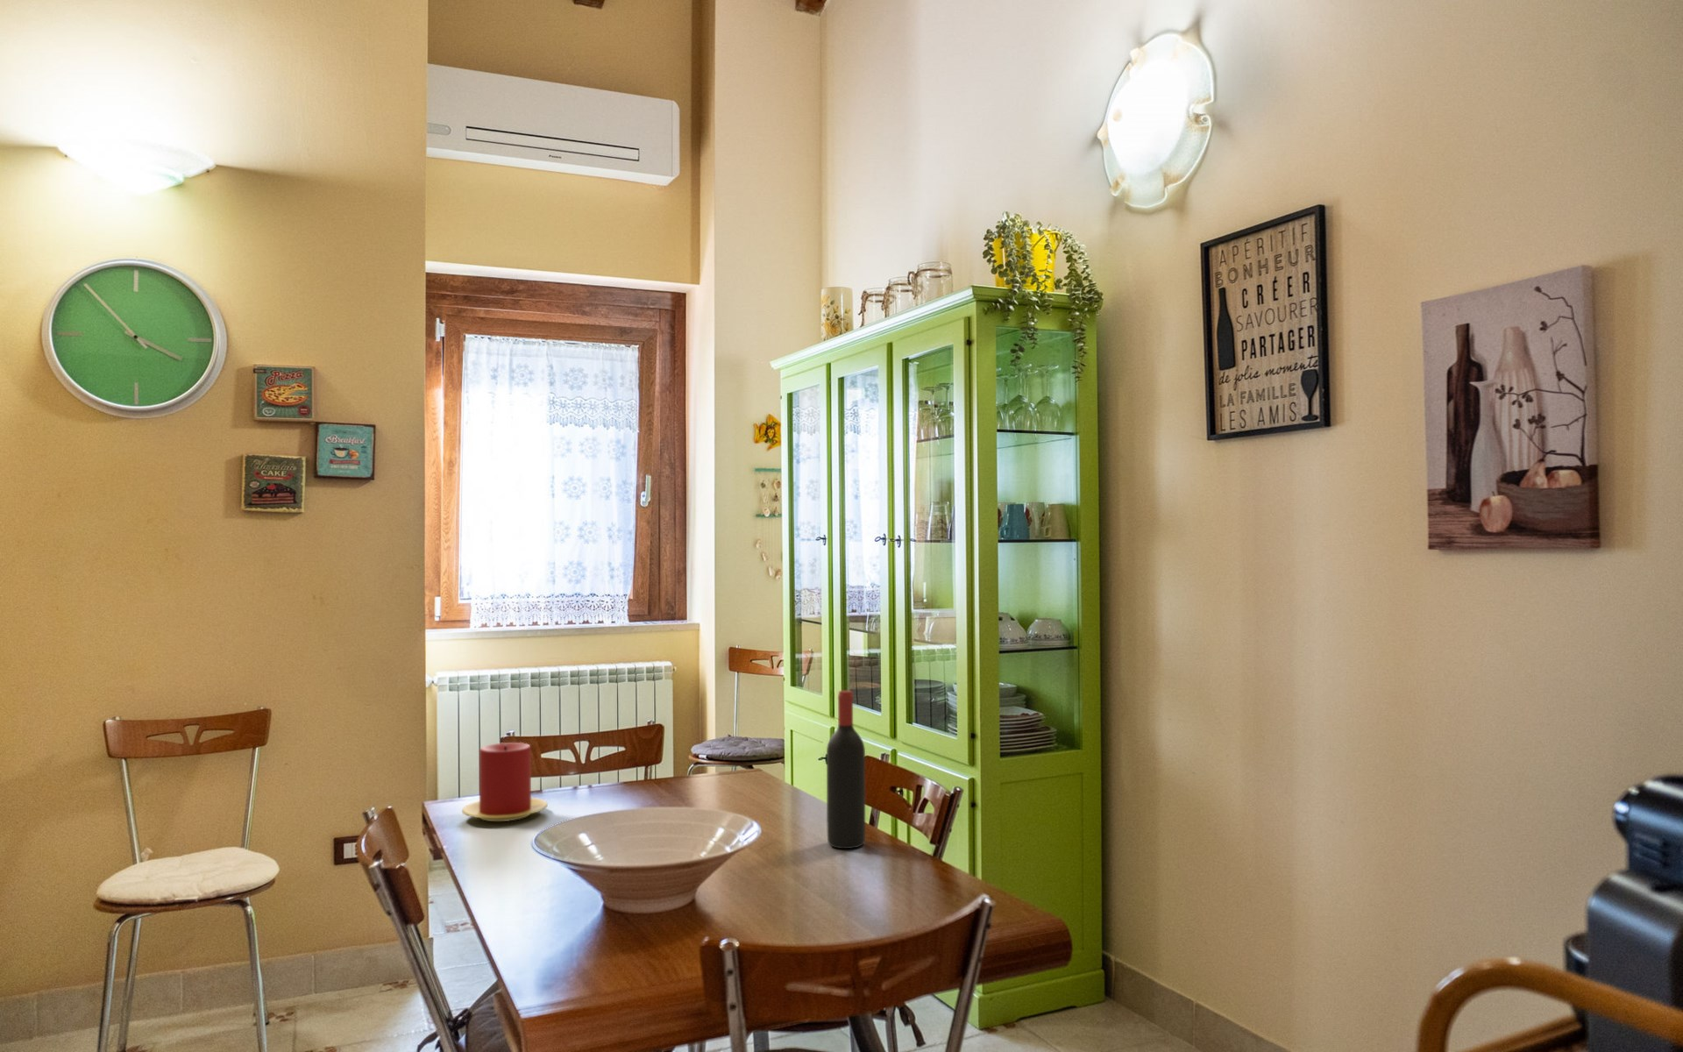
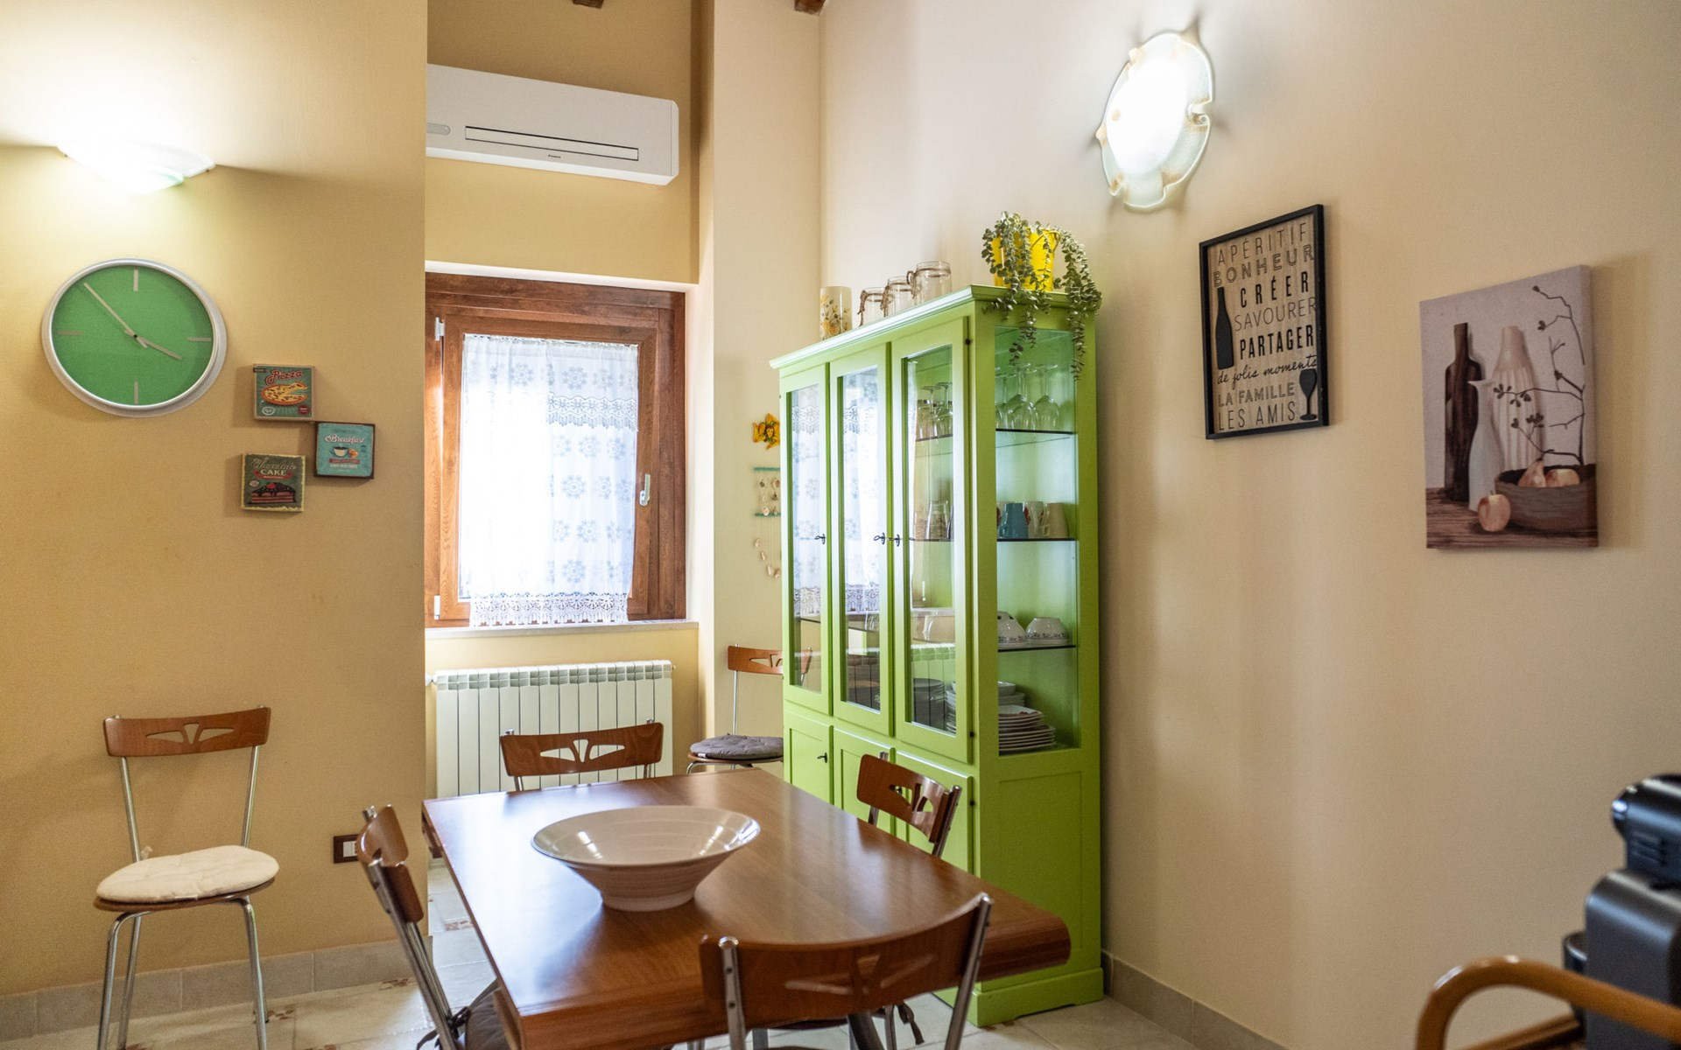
- wine bottle [825,690,866,850]
- candle [462,742,549,822]
